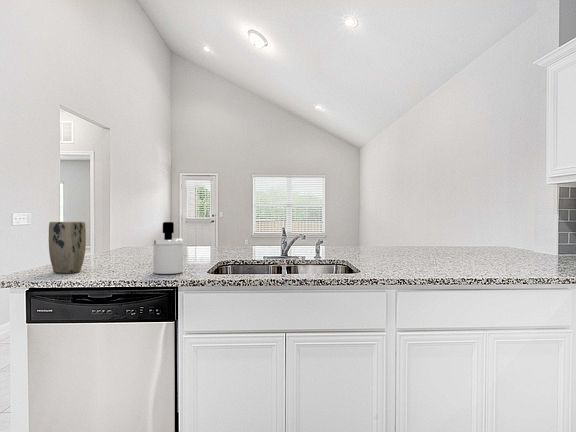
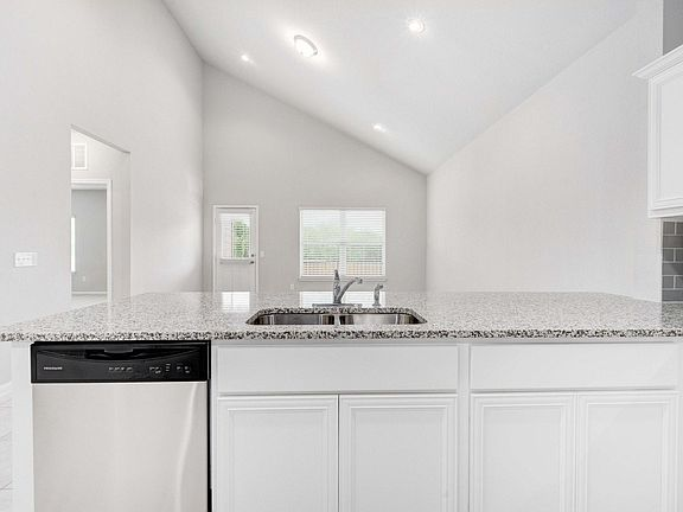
- plant pot [48,221,87,274]
- soap dispenser [151,221,185,275]
